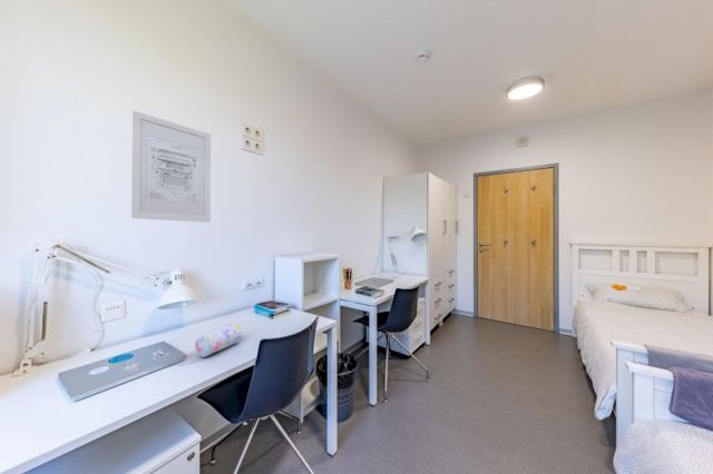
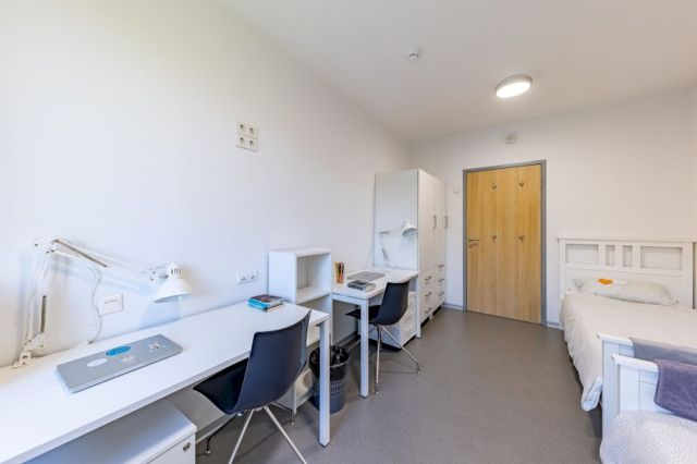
- pencil case [194,323,243,358]
- wall art [130,110,212,224]
